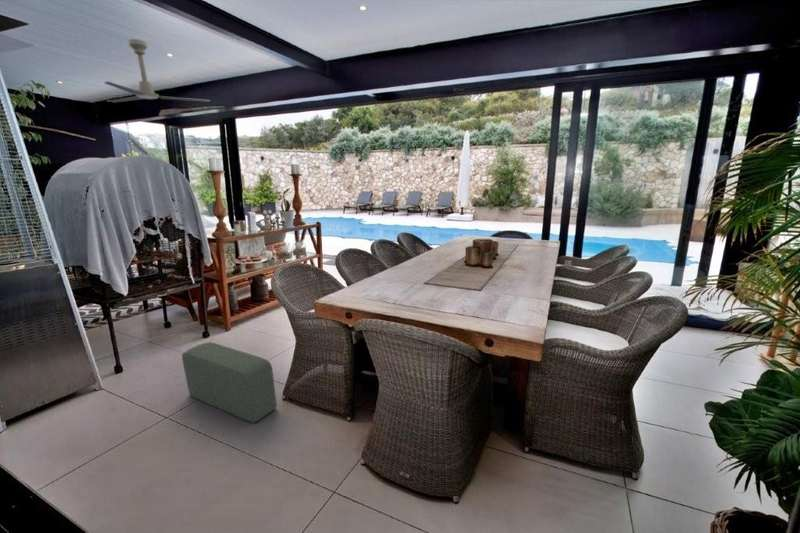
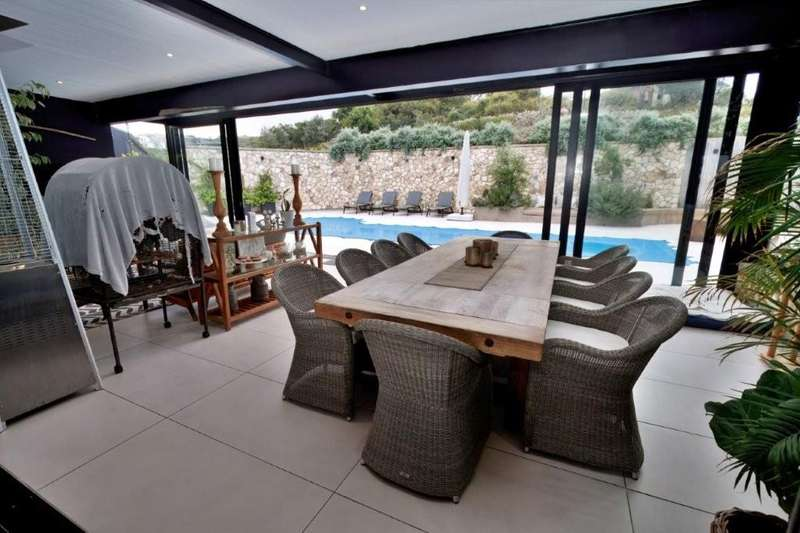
- ceiling fan [103,38,211,104]
- pouf [181,341,278,424]
